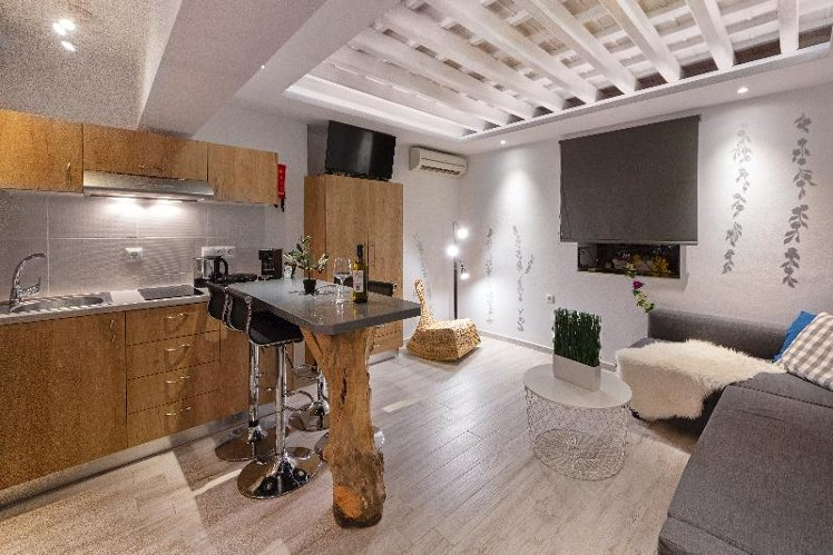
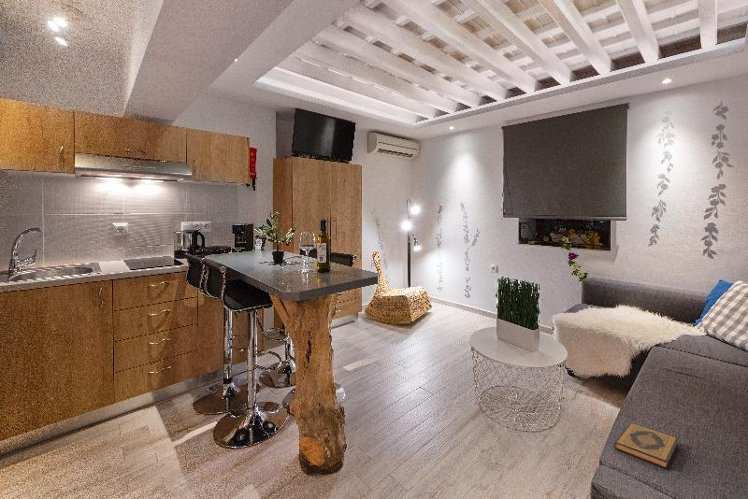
+ hardback book [613,422,679,470]
